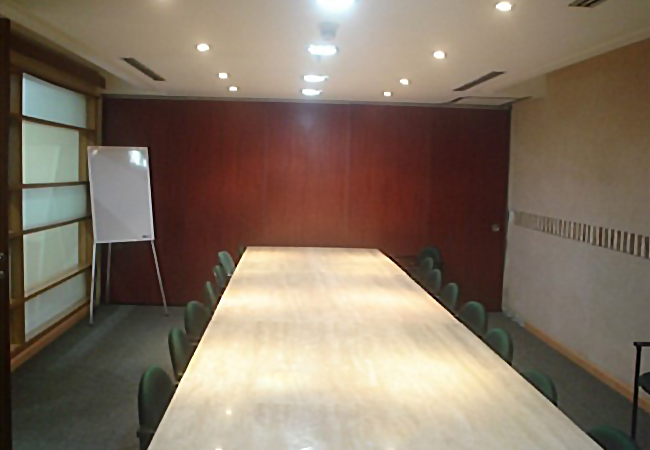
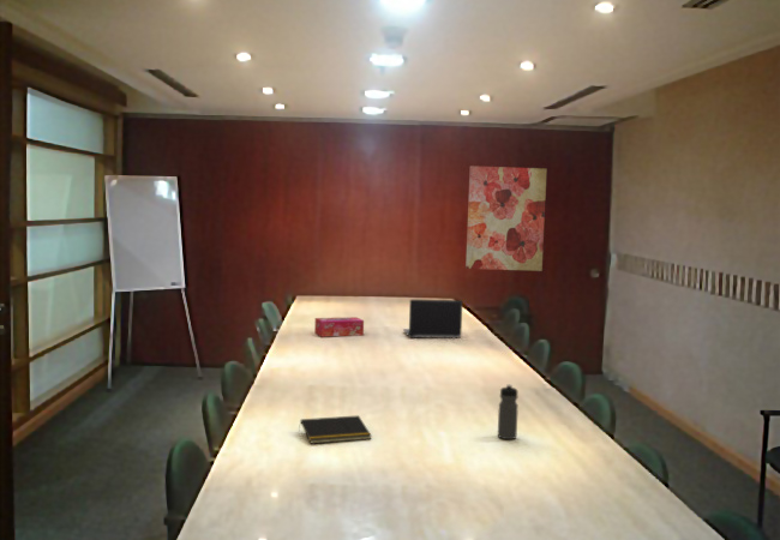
+ water bottle [497,384,520,440]
+ tissue box [313,316,365,338]
+ notepad [298,414,372,445]
+ wall art [464,164,548,272]
+ laptop computer [402,299,463,340]
